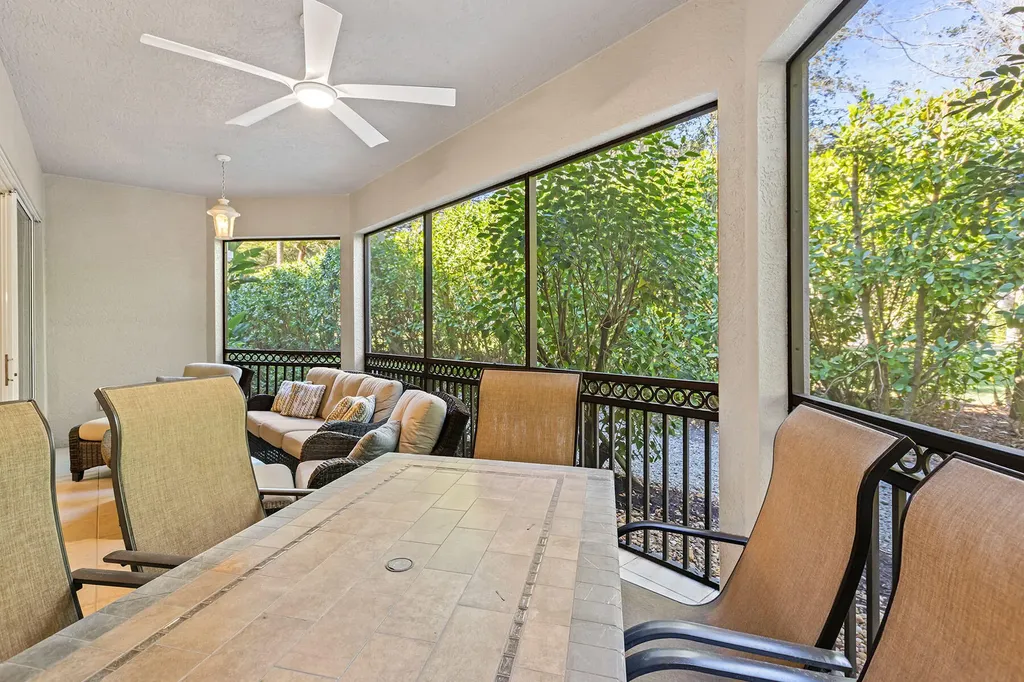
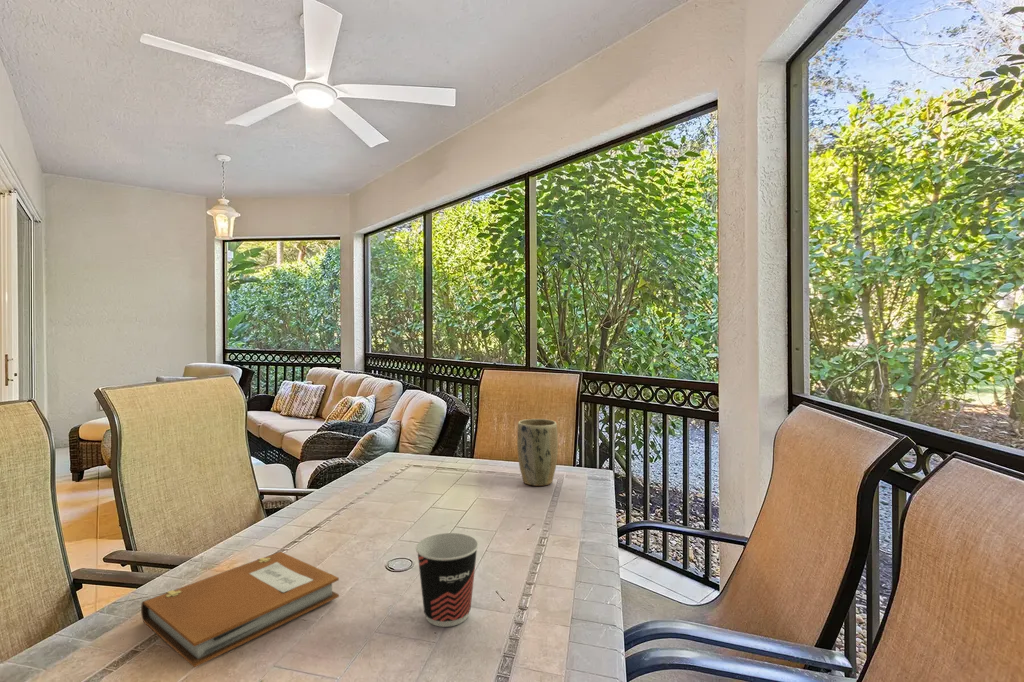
+ notebook [140,551,340,668]
+ cup [415,532,480,628]
+ plant pot [516,418,559,487]
